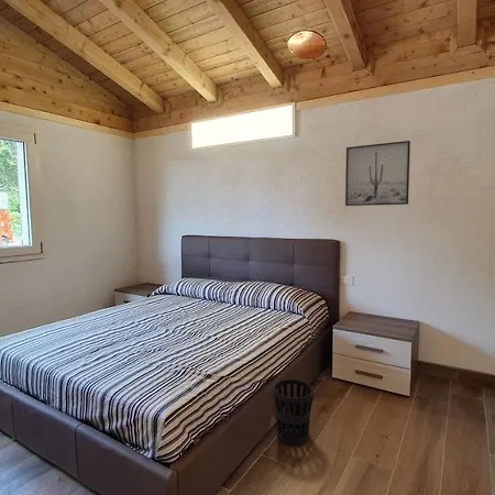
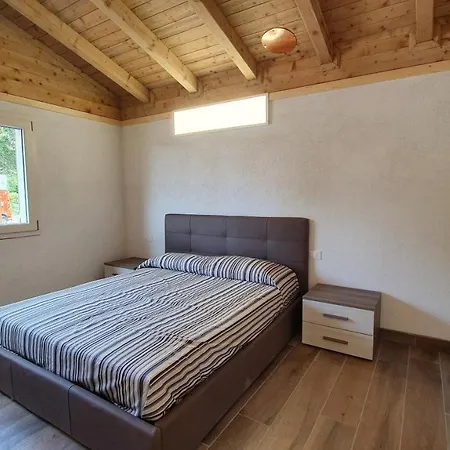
- wastebasket [272,378,315,446]
- wall art [344,140,411,207]
